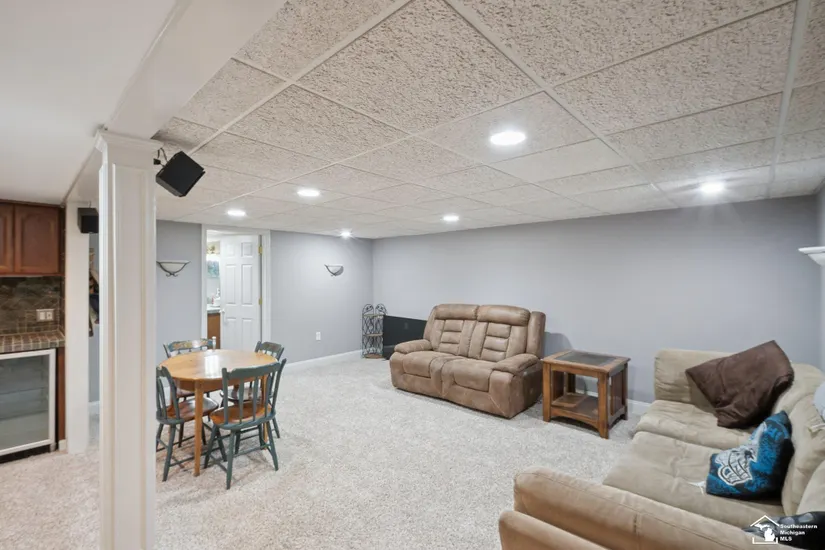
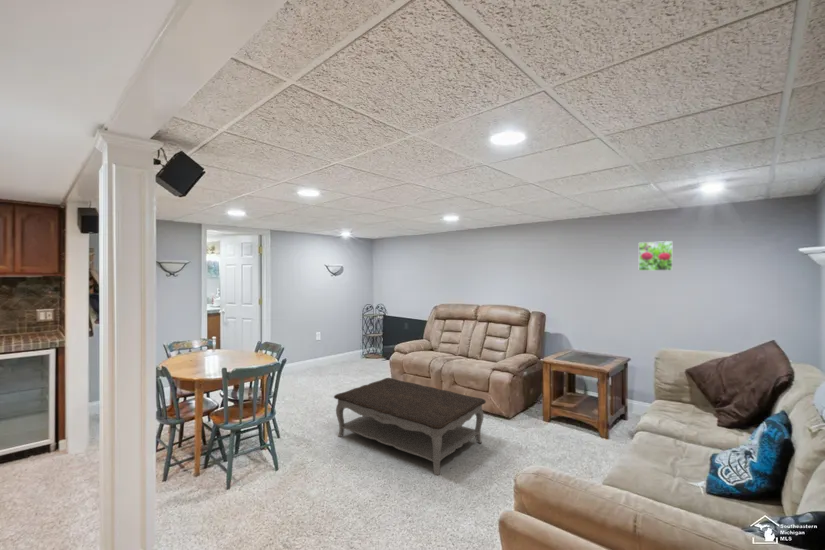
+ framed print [638,240,674,272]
+ coffee table [333,377,487,476]
